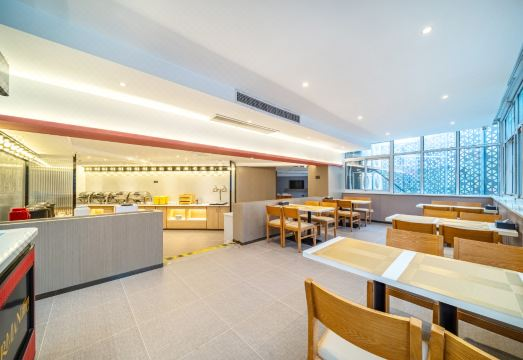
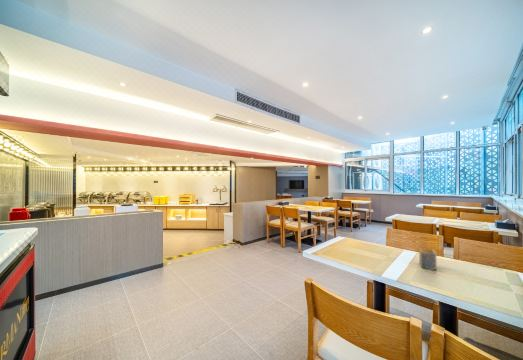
+ napkin holder [418,242,437,271]
